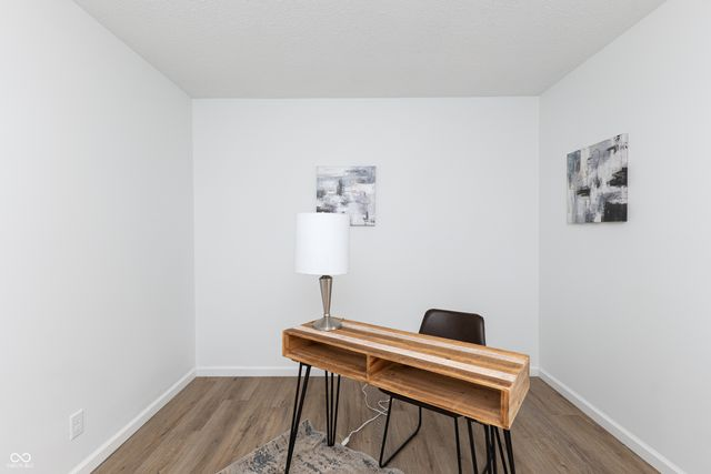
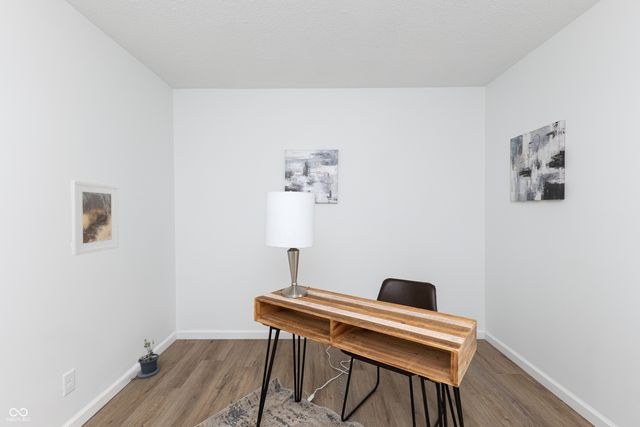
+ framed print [70,179,120,256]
+ potted plant [130,338,161,381]
